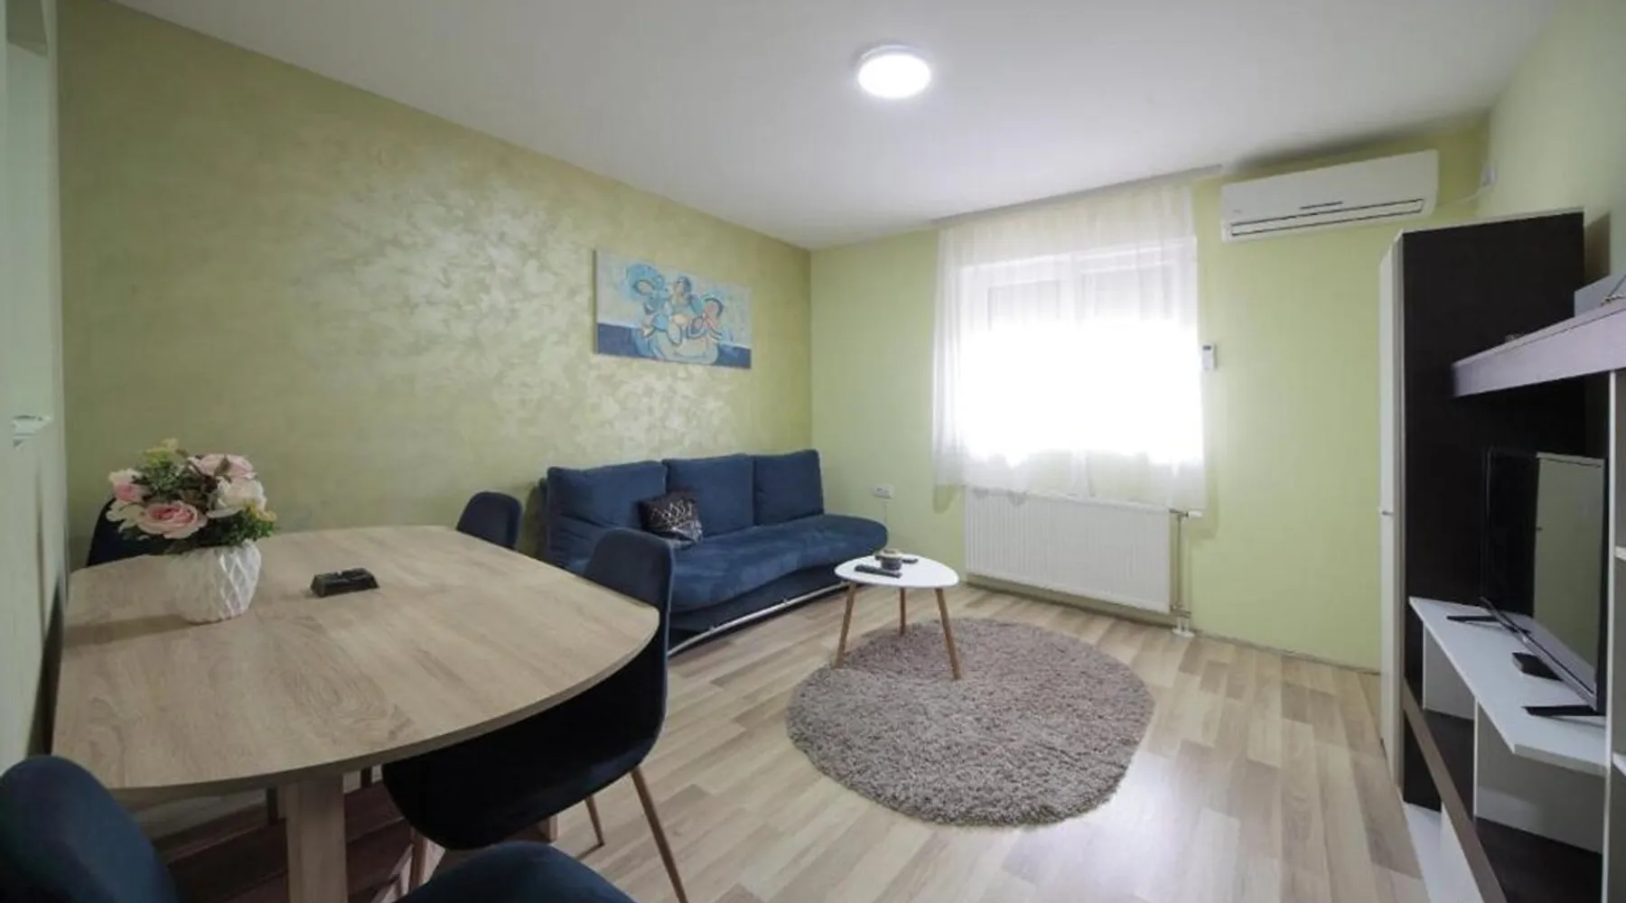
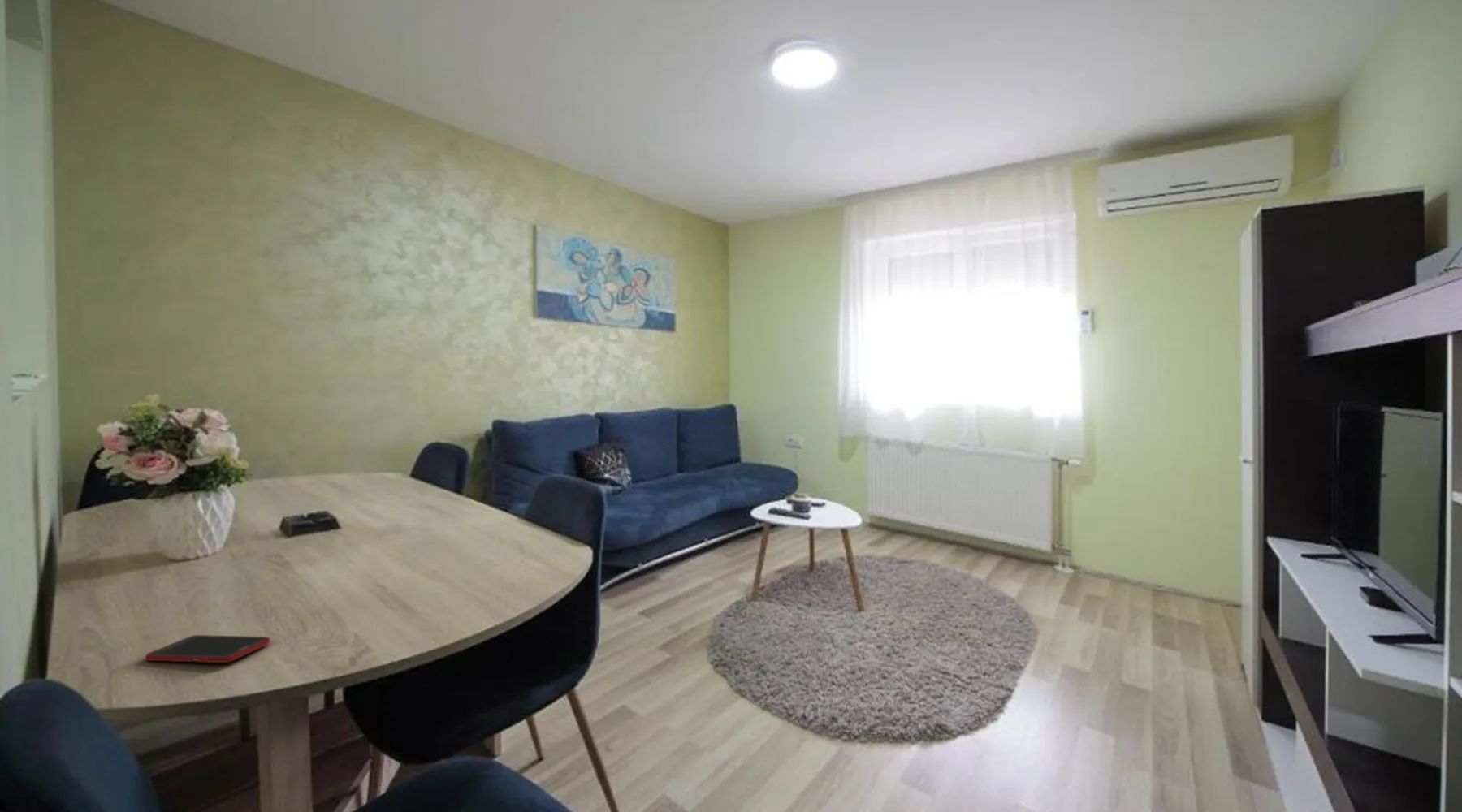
+ cell phone [145,634,271,663]
